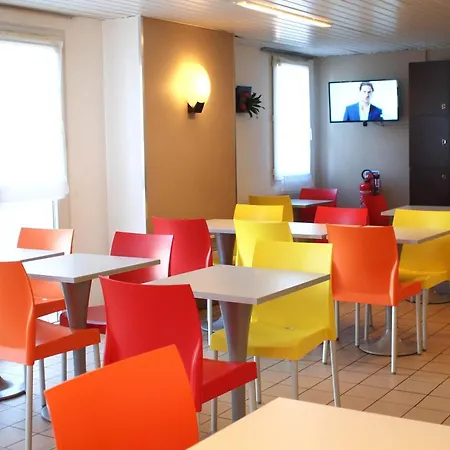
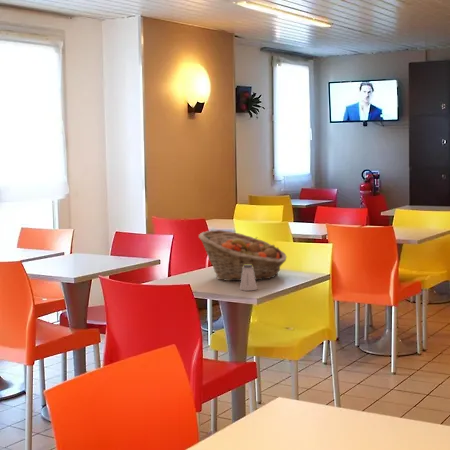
+ saltshaker [239,265,258,292]
+ fruit basket [198,229,288,282]
